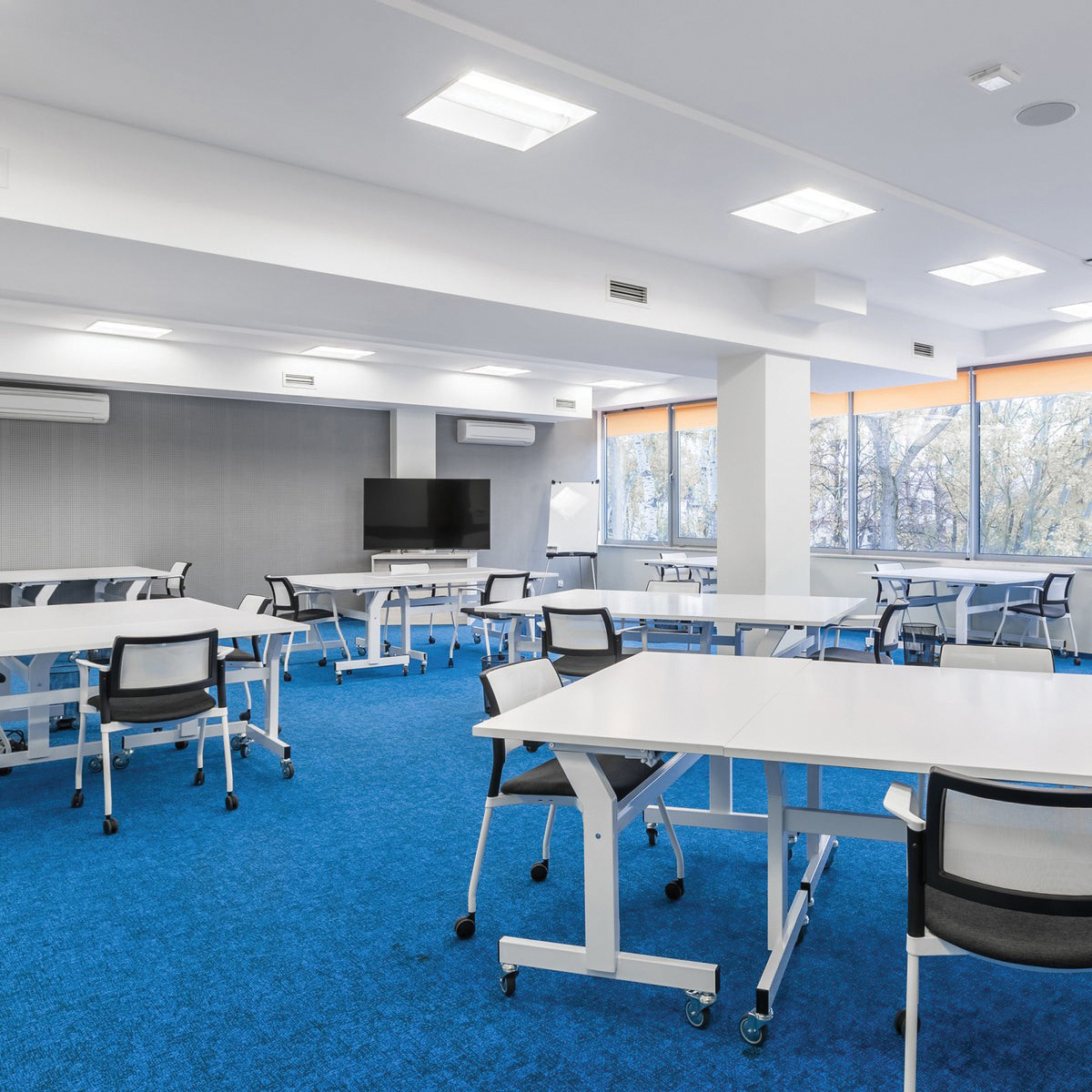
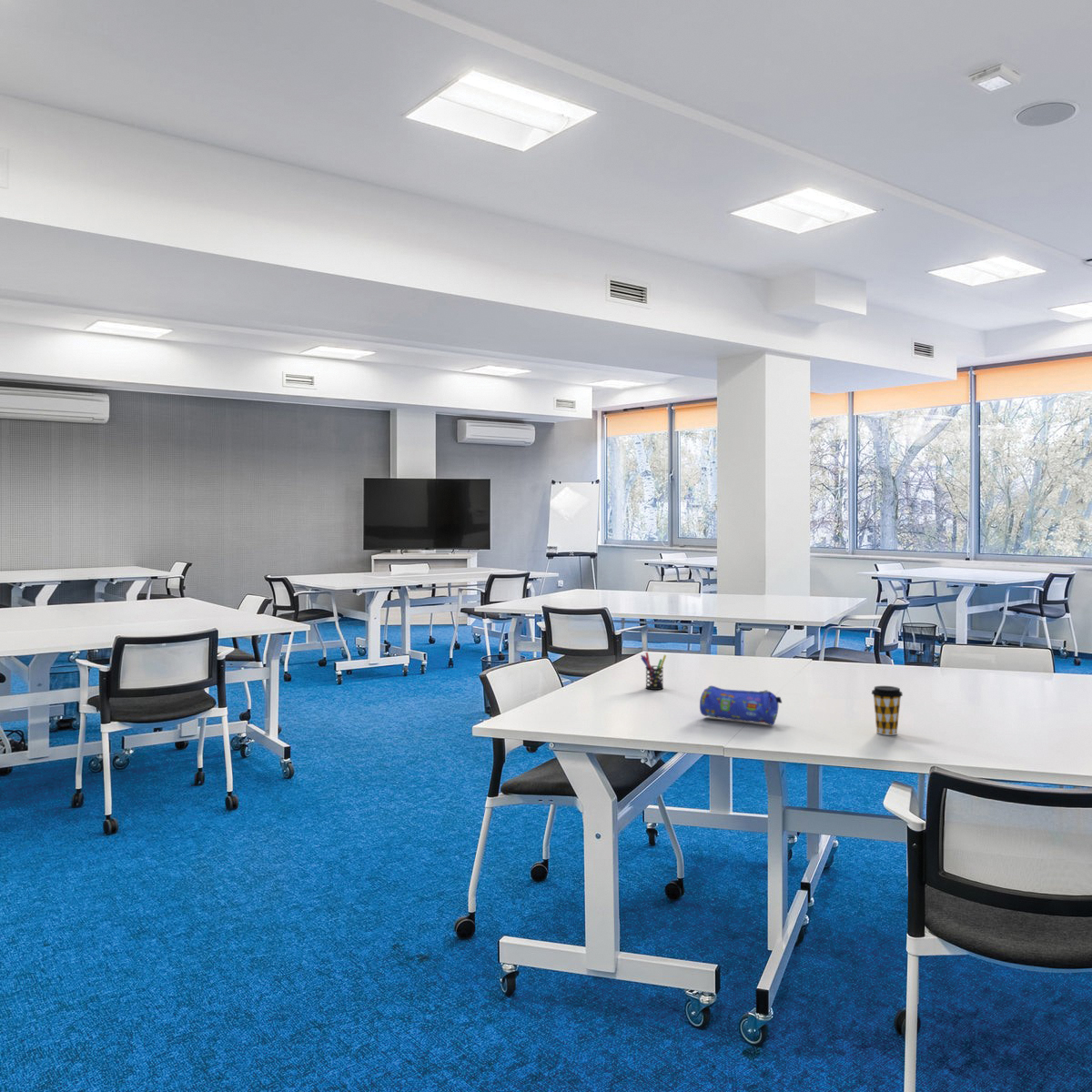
+ pencil case [699,685,783,726]
+ coffee cup [871,685,904,736]
+ pen holder [640,652,667,691]
